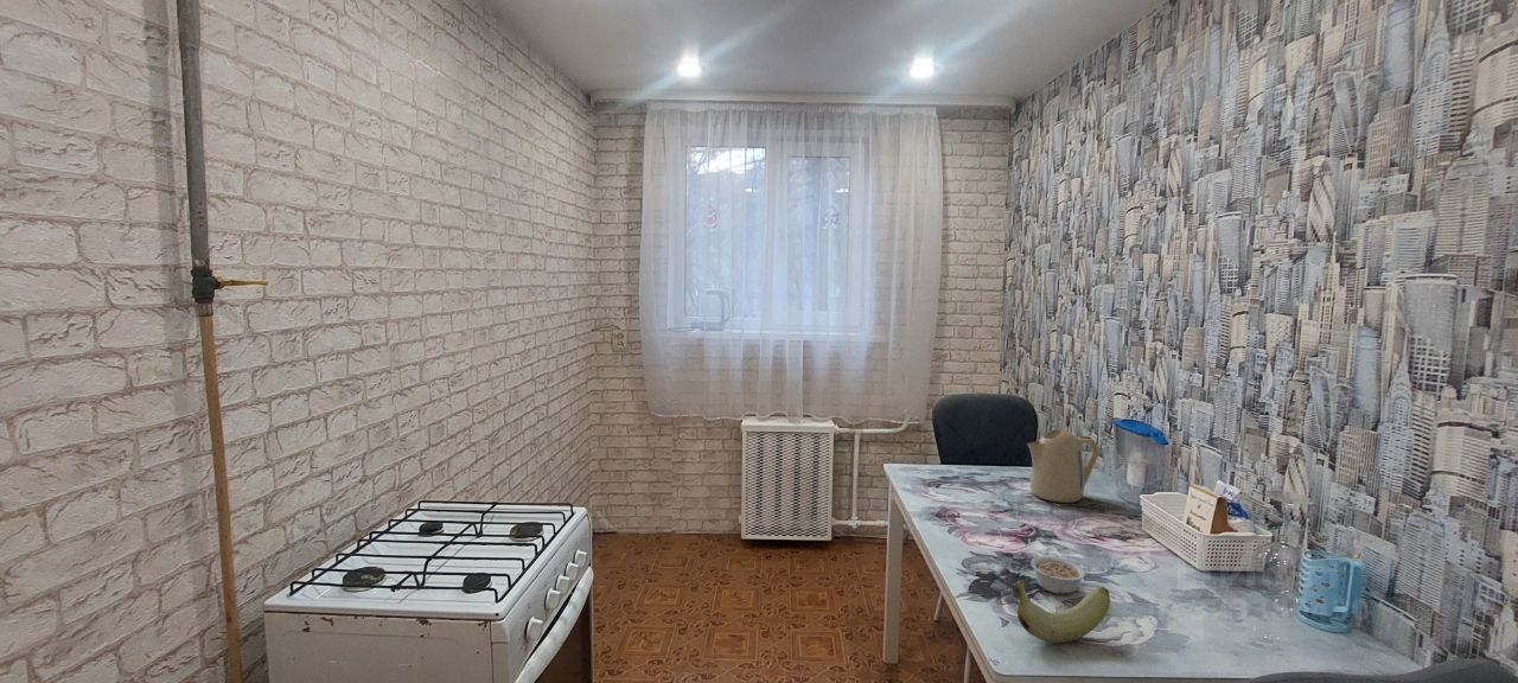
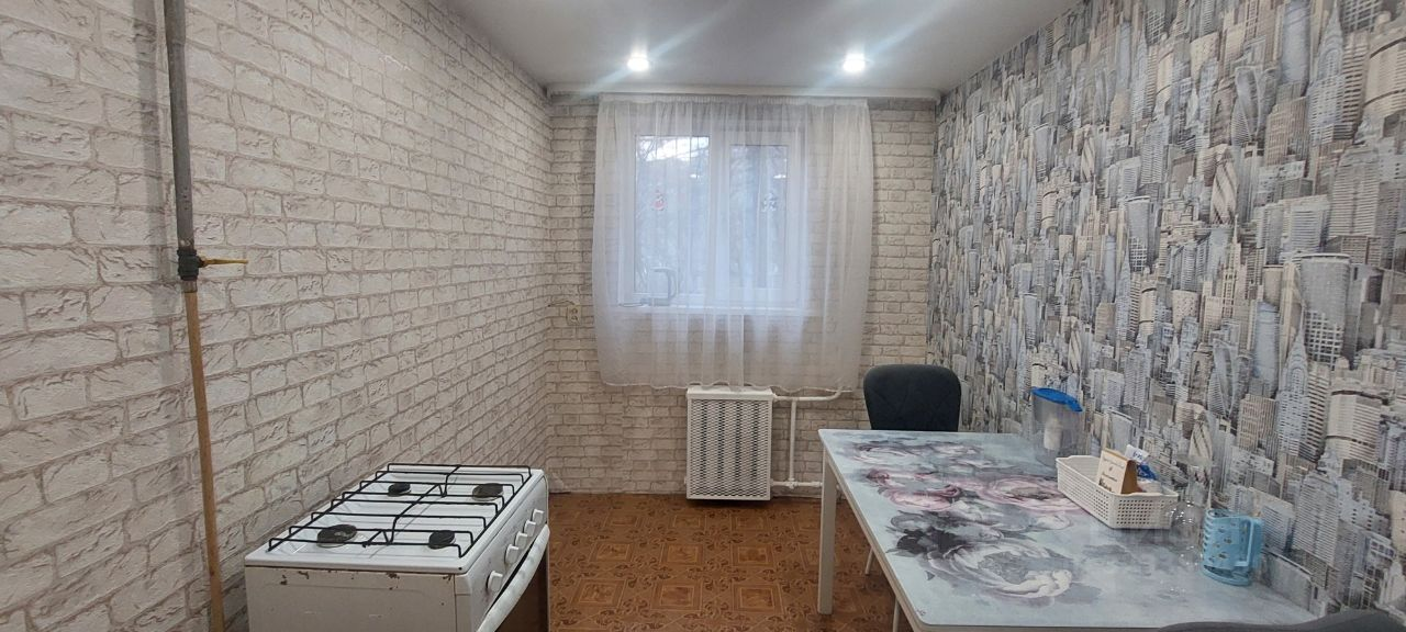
- banana [1012,580,1111,644]
- legume [1029,555,1086,595]
- kettle [1026,428,1101,504]
